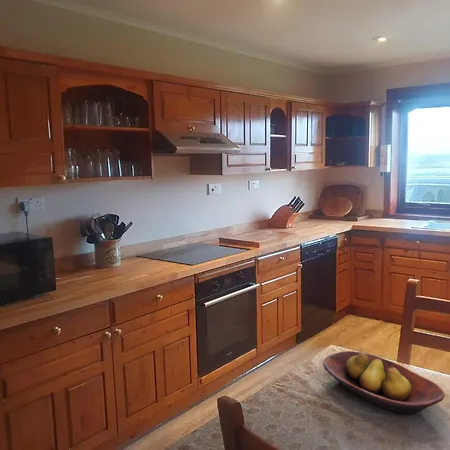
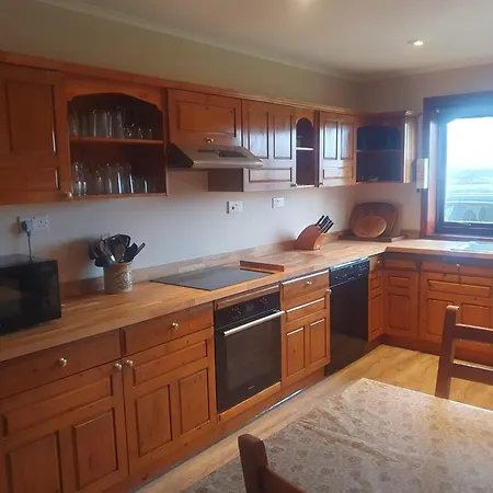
- fruit bowl [322,350,446,416]
